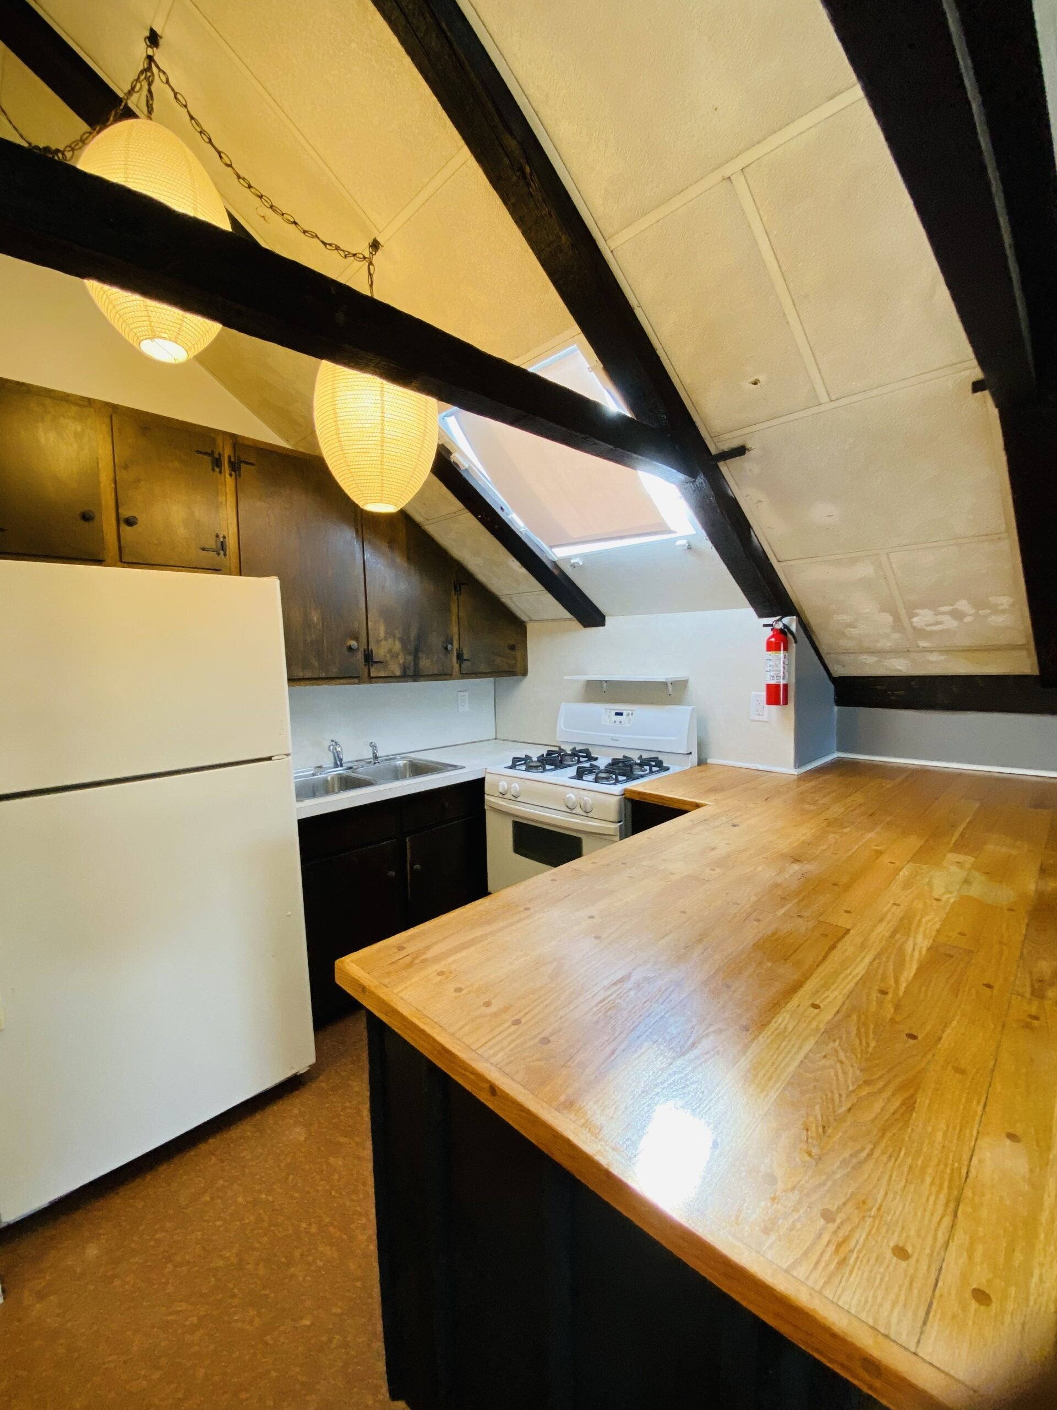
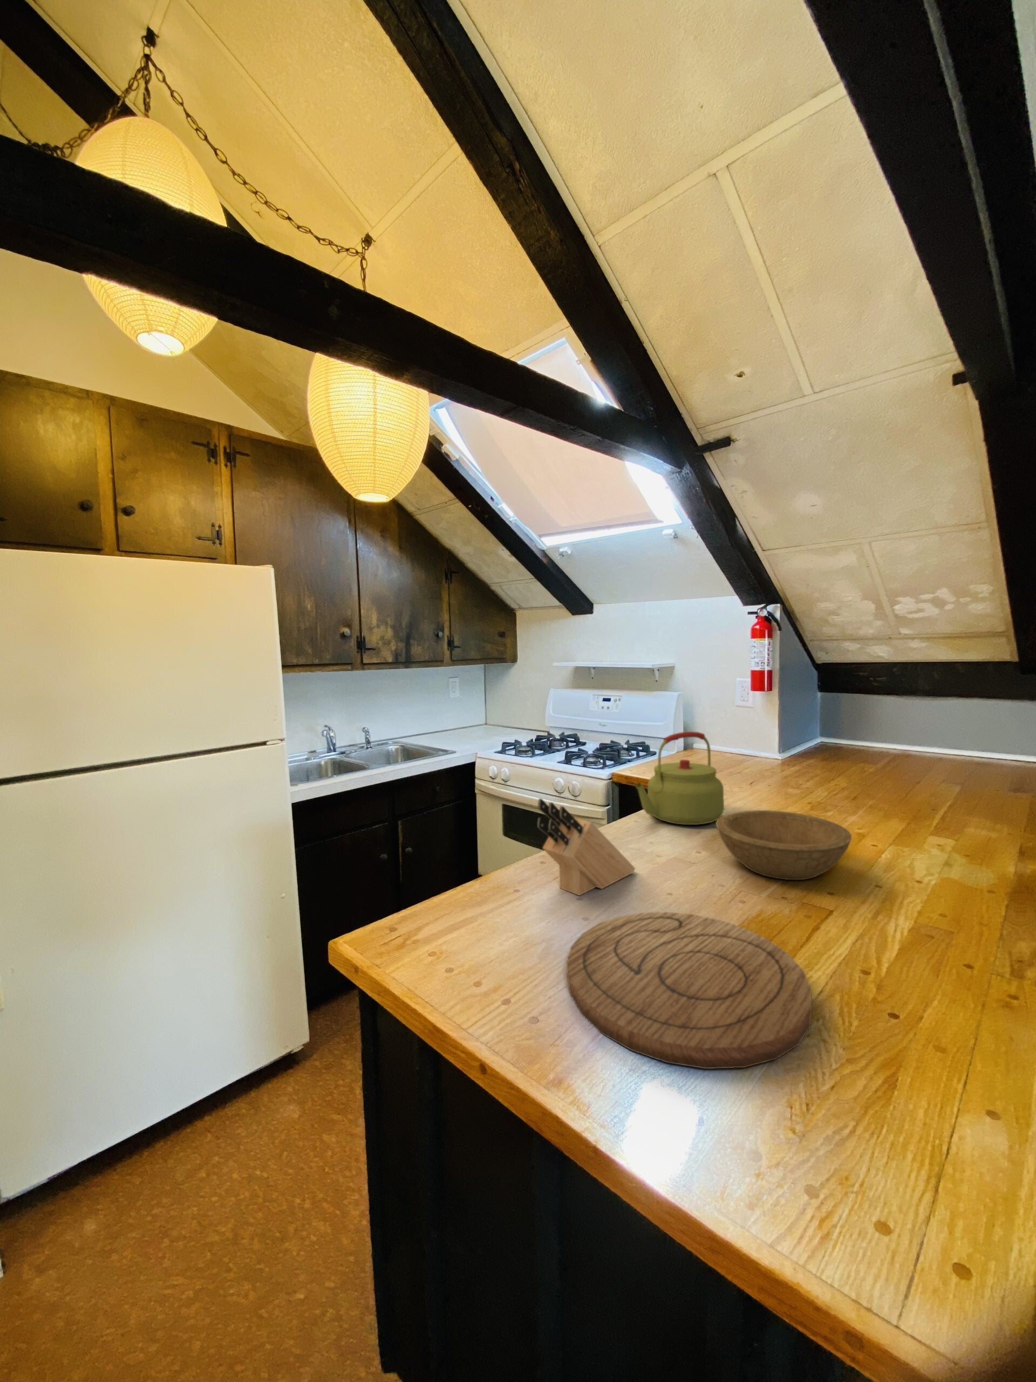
+ knife block [536,798,636,897]
+ bowl [715,810,852,880]
+ kettle [634,731,725,826]
+ cutting board [566,911,812,1070]
